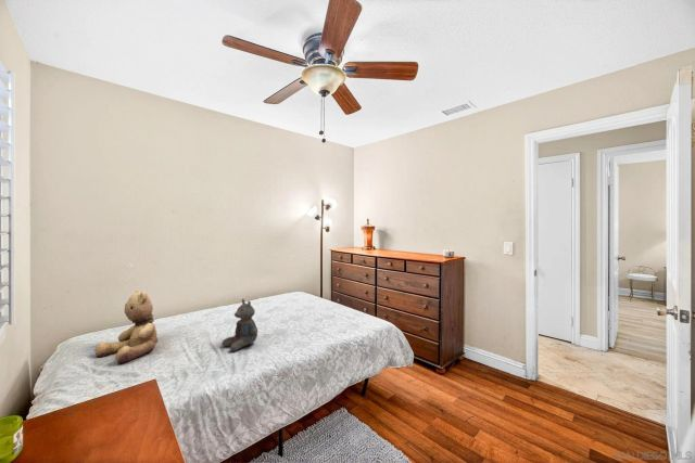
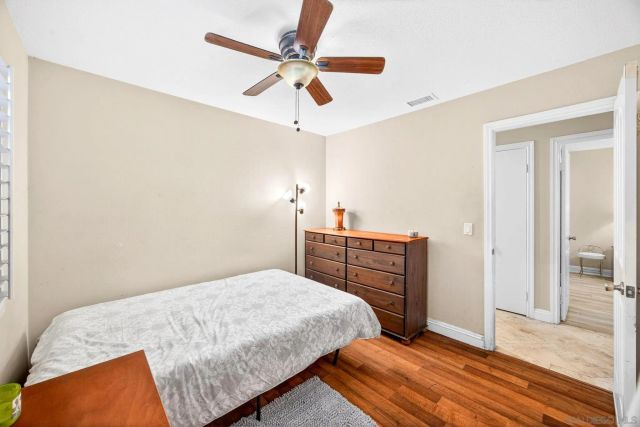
- stuffed animal [220,298,258,352]
- teddy bear [94,290,160,364]
